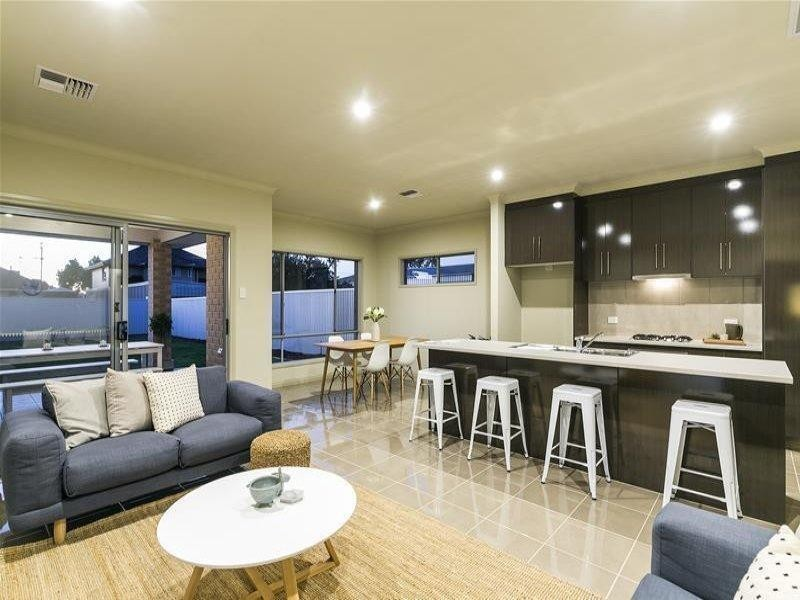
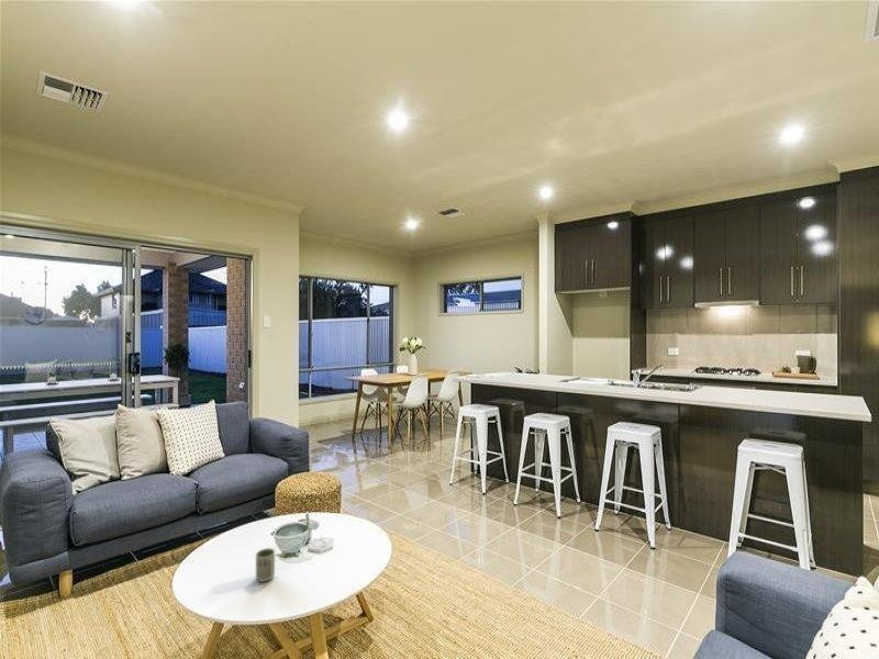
+ cup [255,547,276,583]
